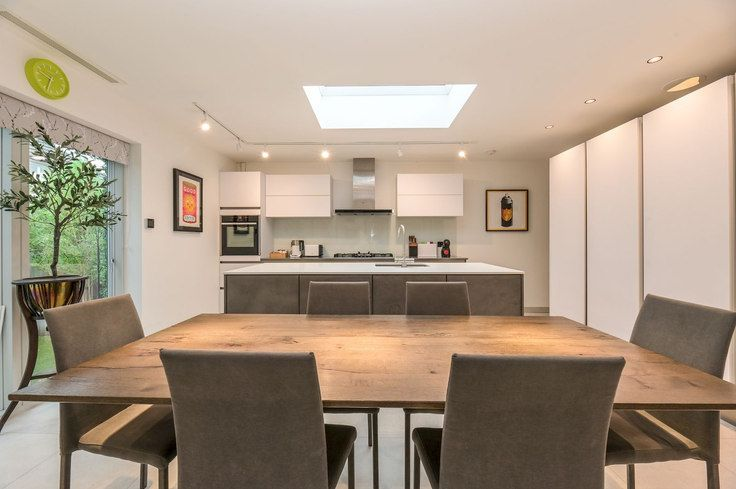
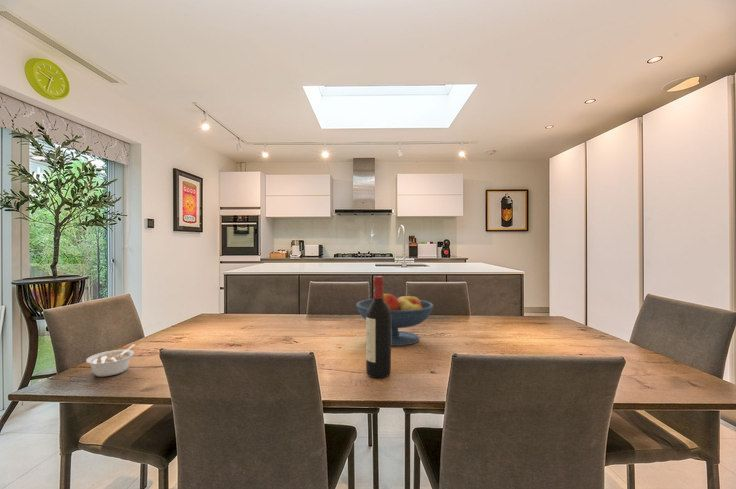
+ legume [85,343,137,378]
+ wine bottle [365,275,392,379]
+ fruit bowl [355,293,434,347]
